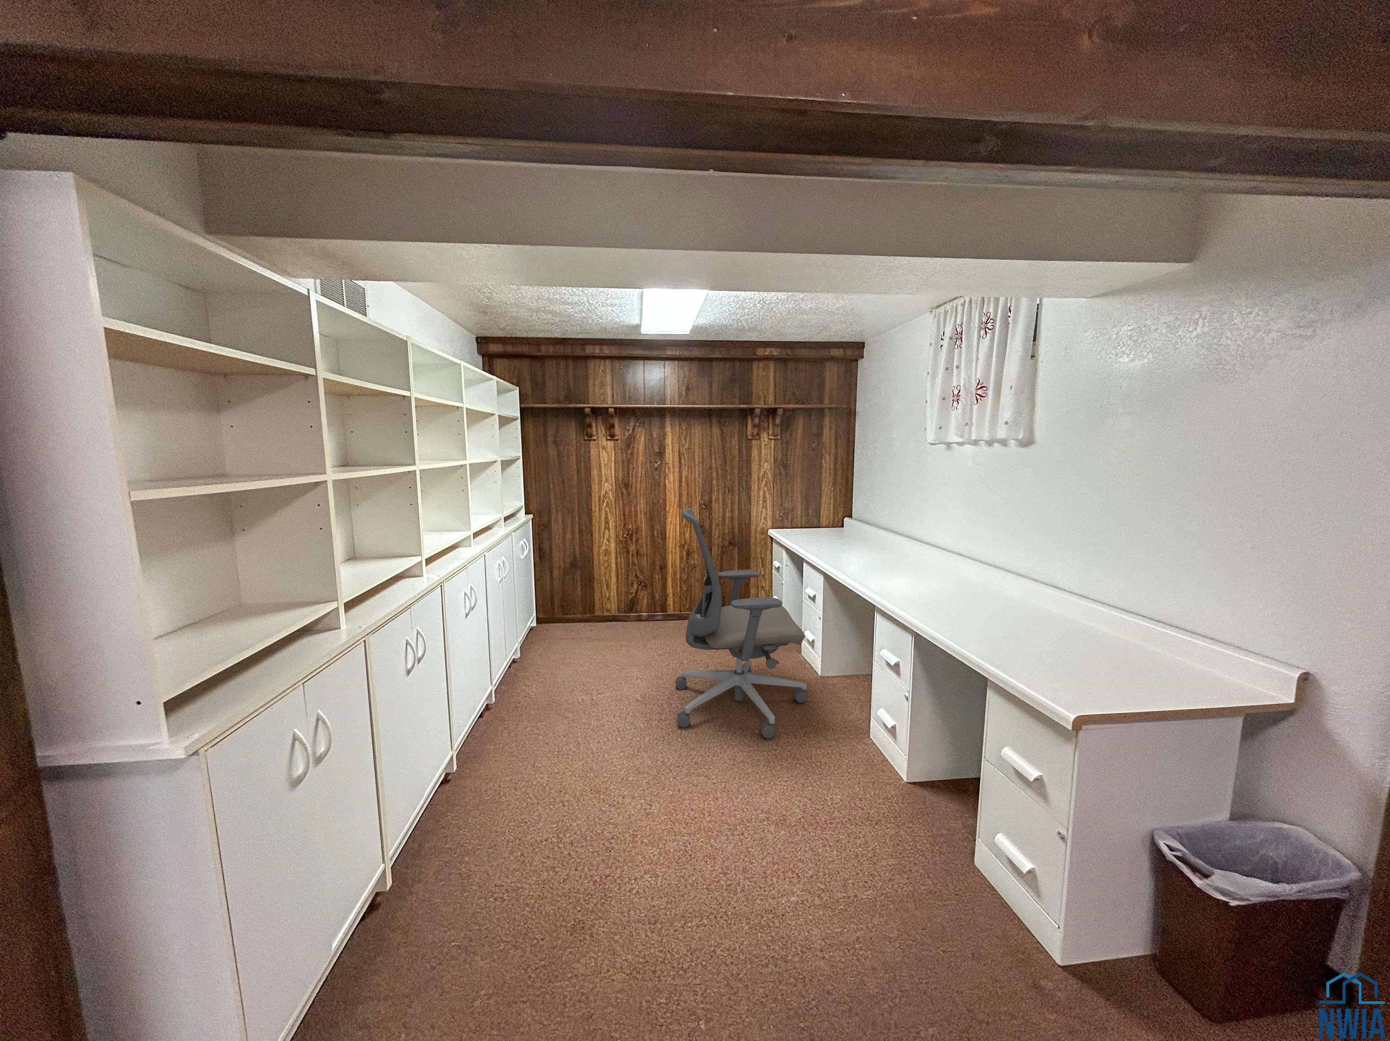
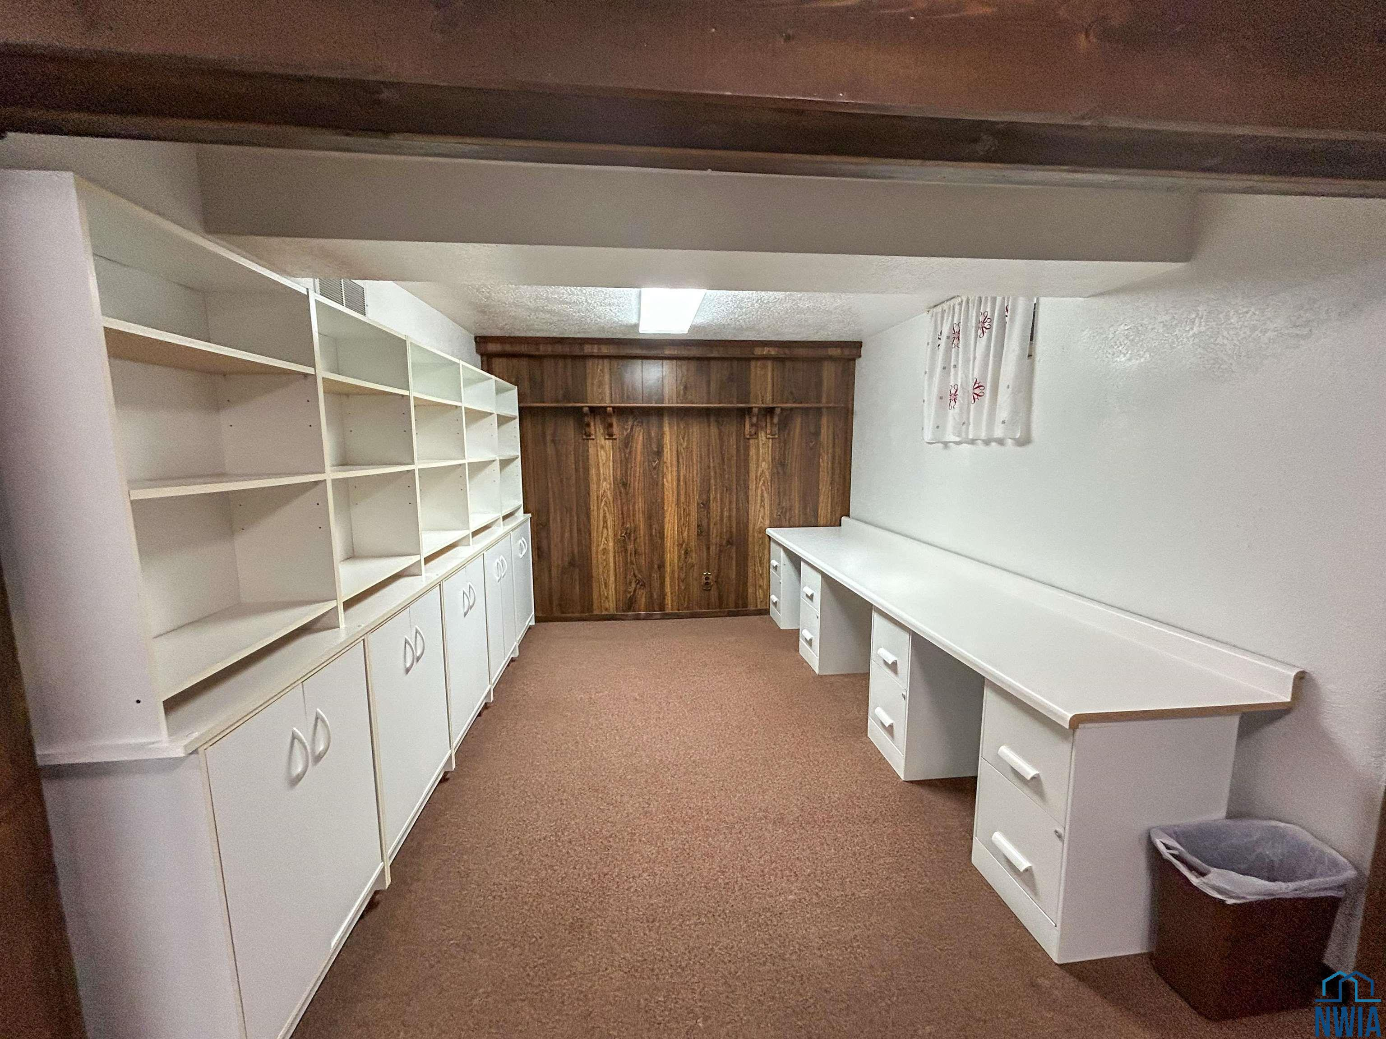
- office chair [675,507,808,739]
